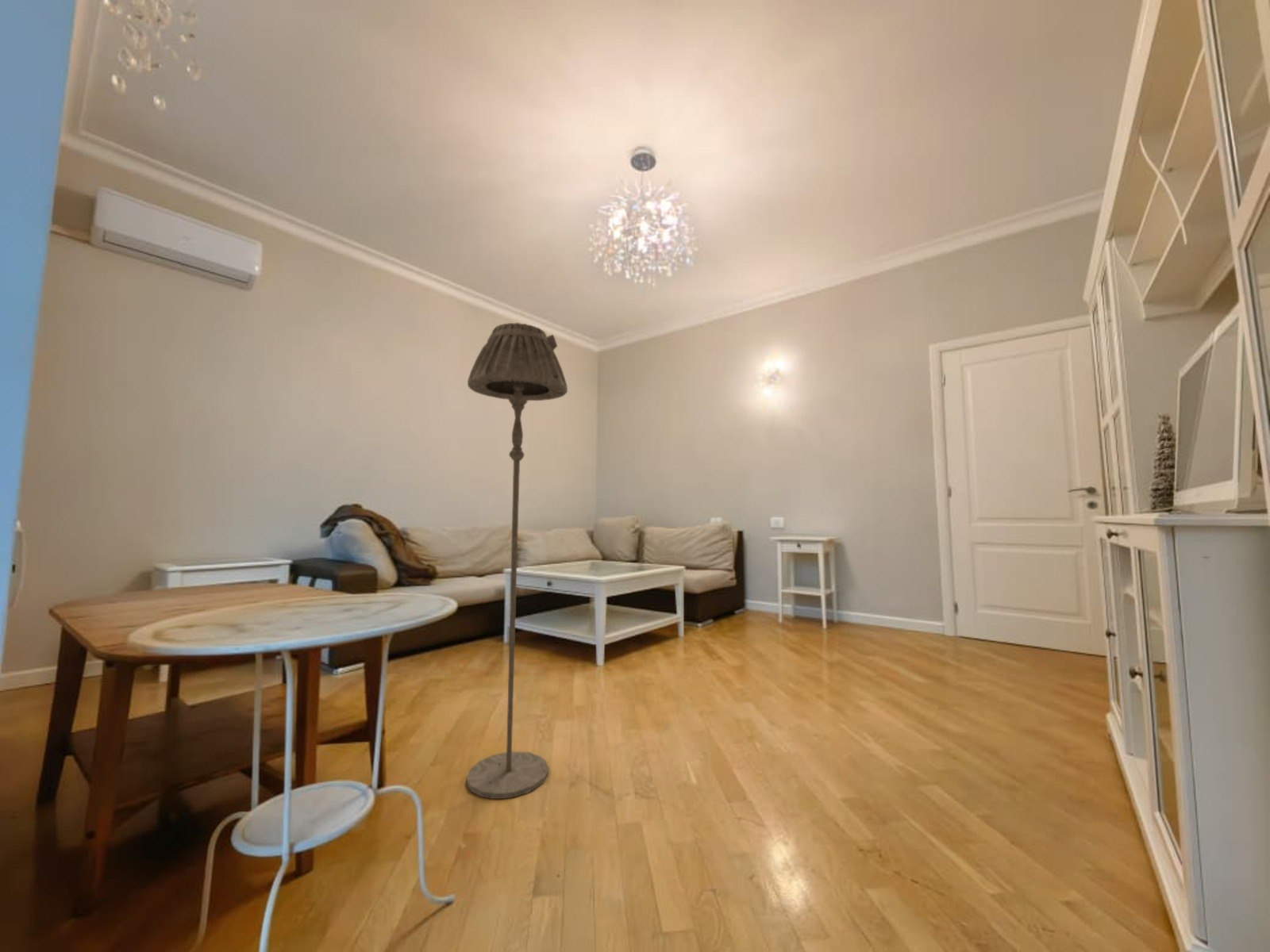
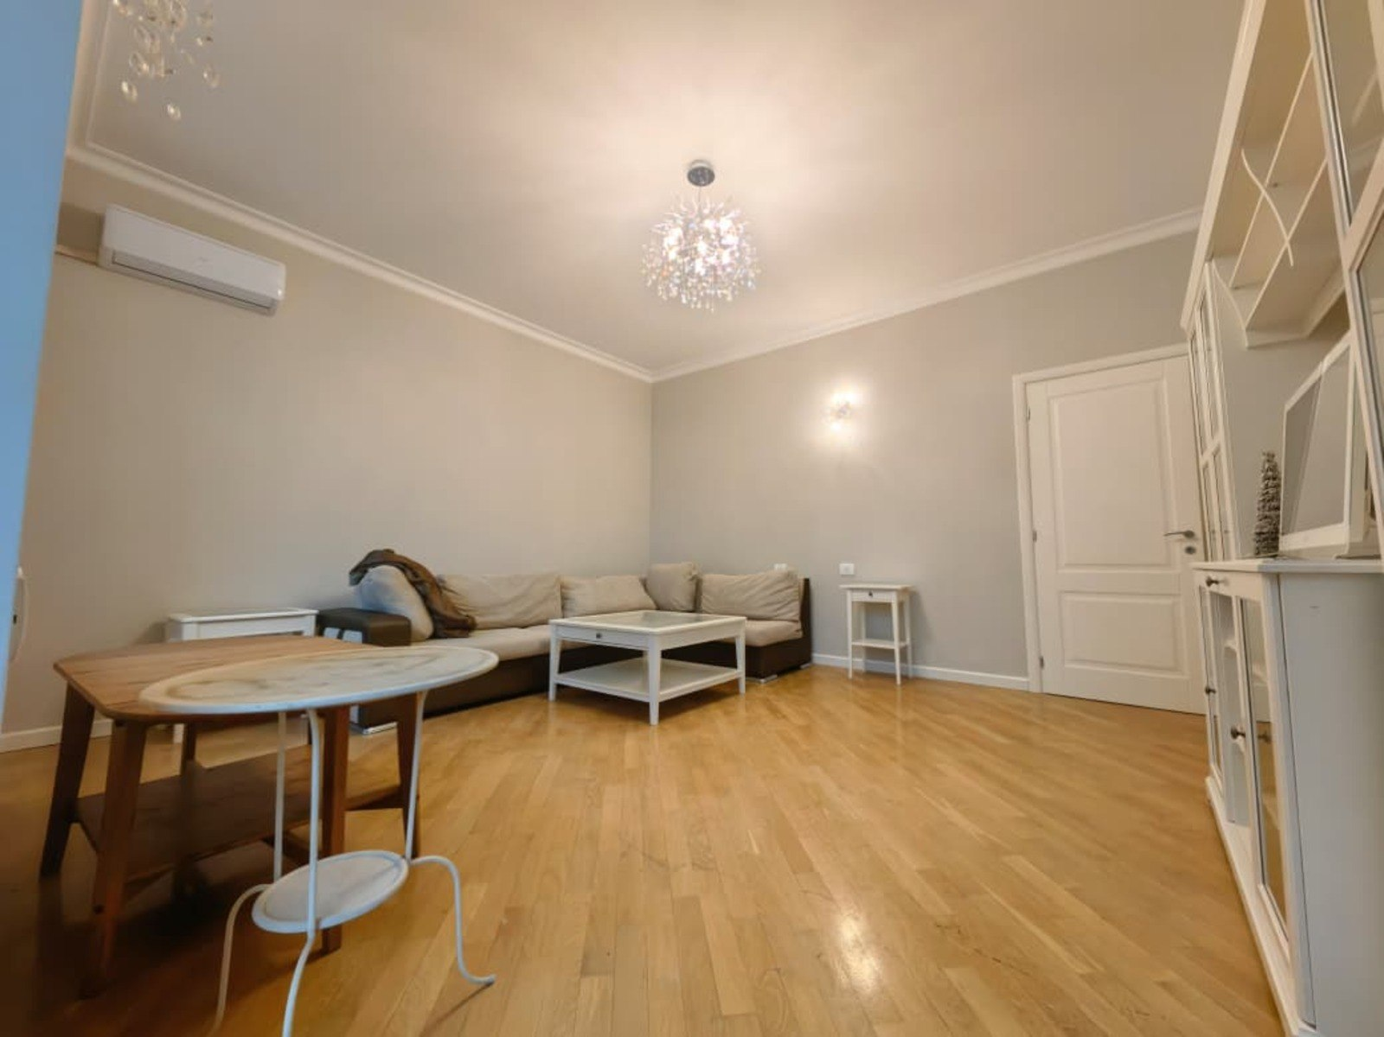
- floor lamp [466,322,568,800]
